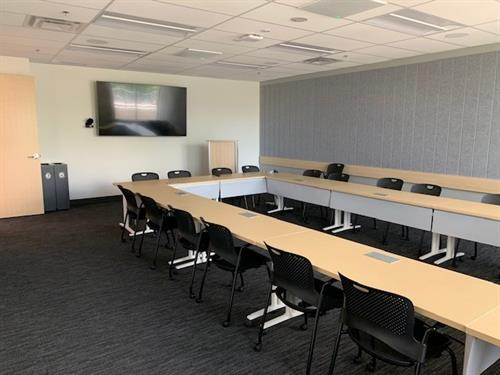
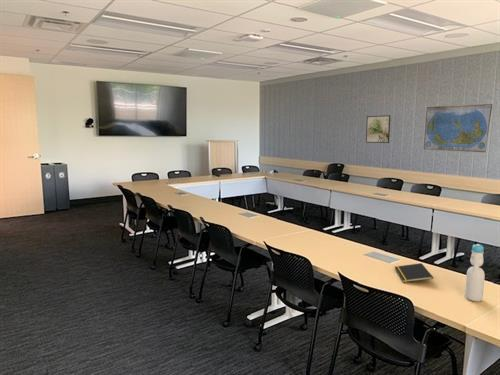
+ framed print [365,114,391,144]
+ bottle [464,243,486,302]
+ world map [423,103,493,153]
+ notepad [394,262,434,283]
